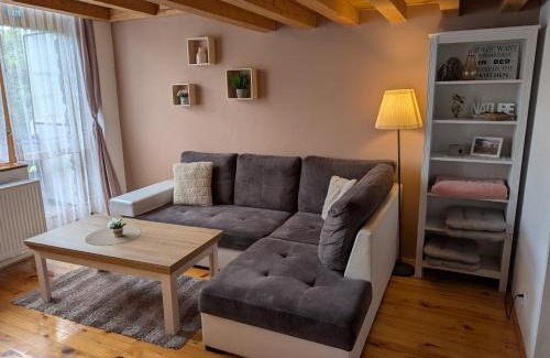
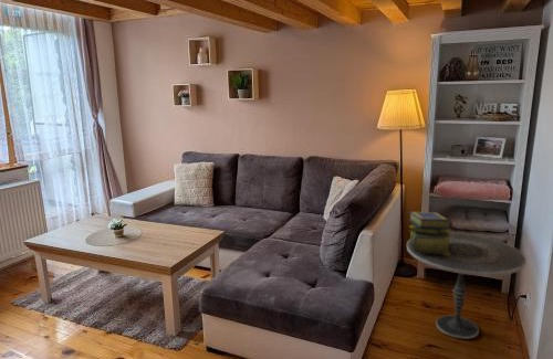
+ stack of books [408,211,453,255]
+ side table [406,231,528,339]
